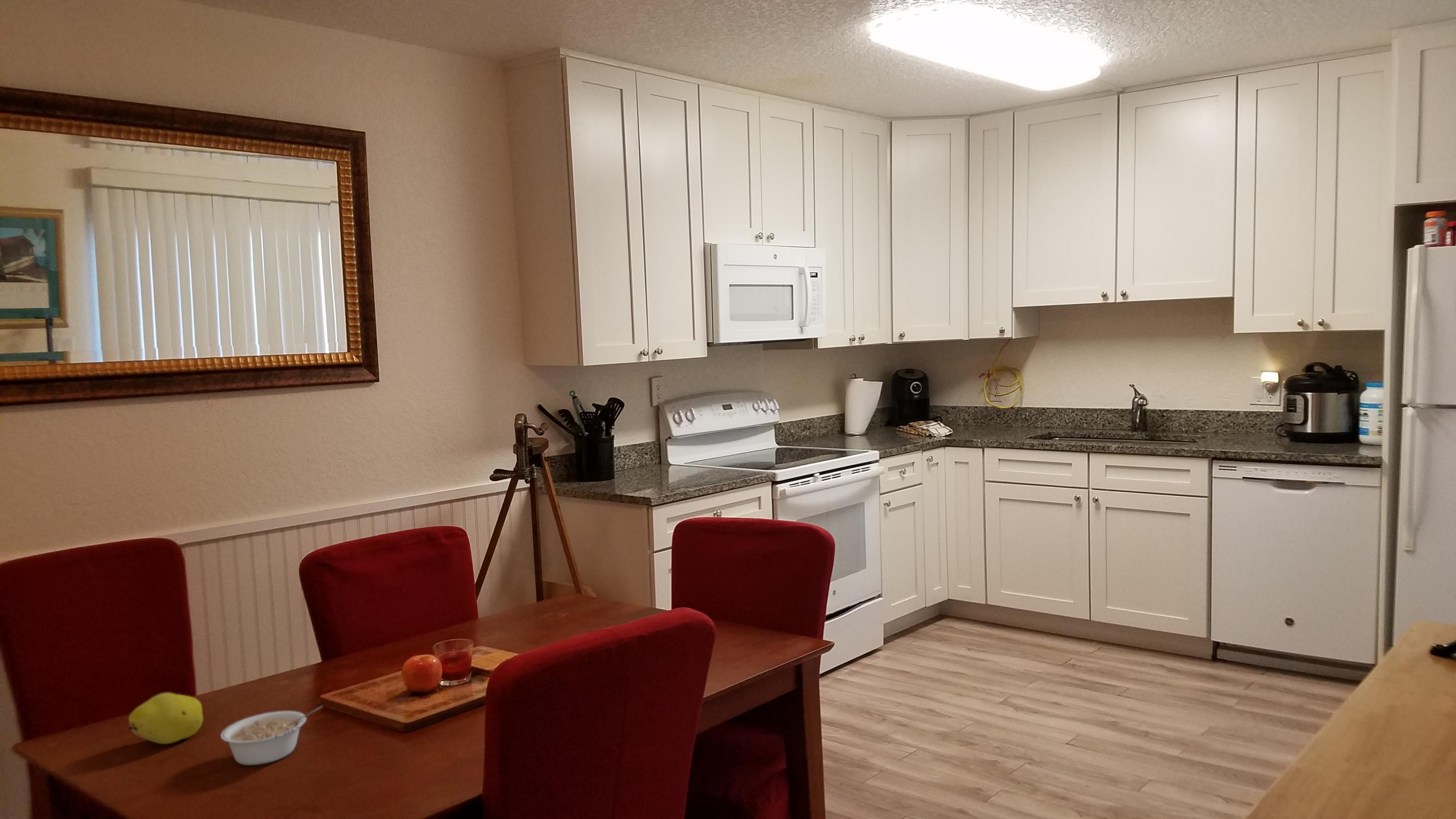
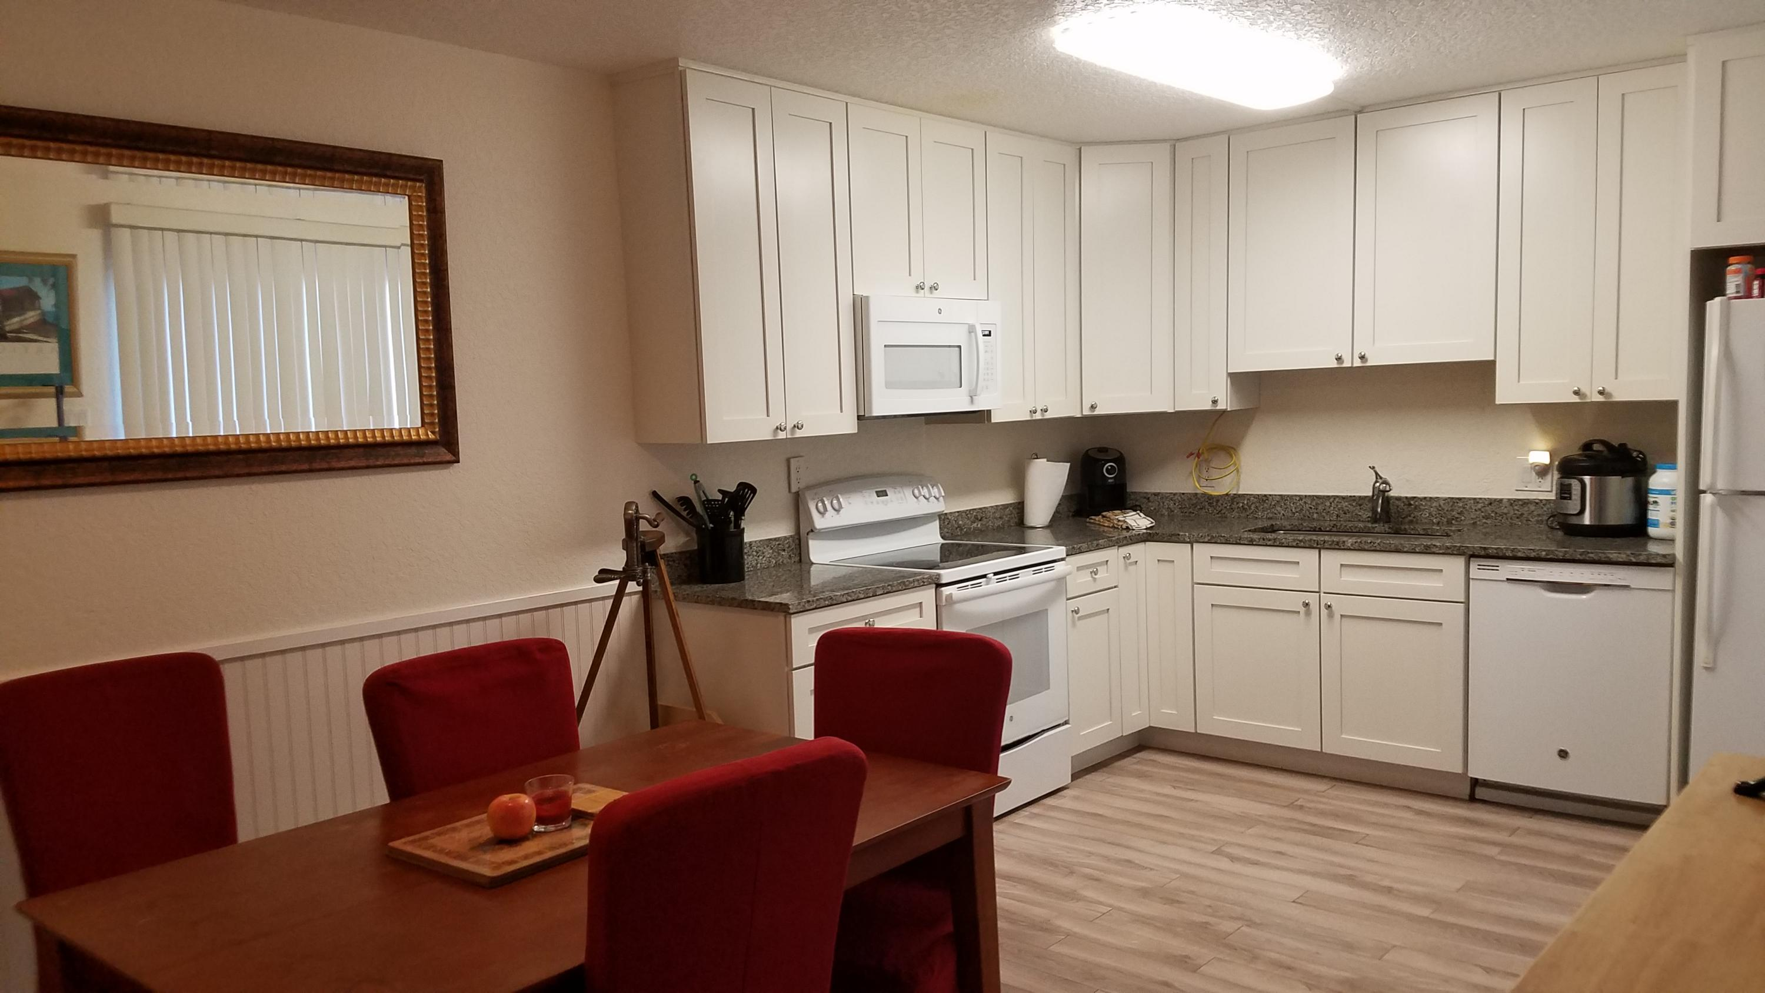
- legume [220,705,323,766]
- fruit [127,692,204,745]
